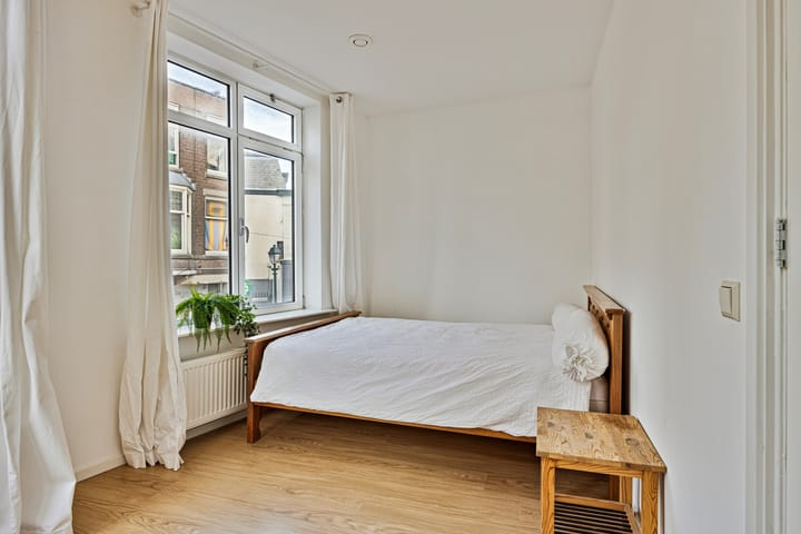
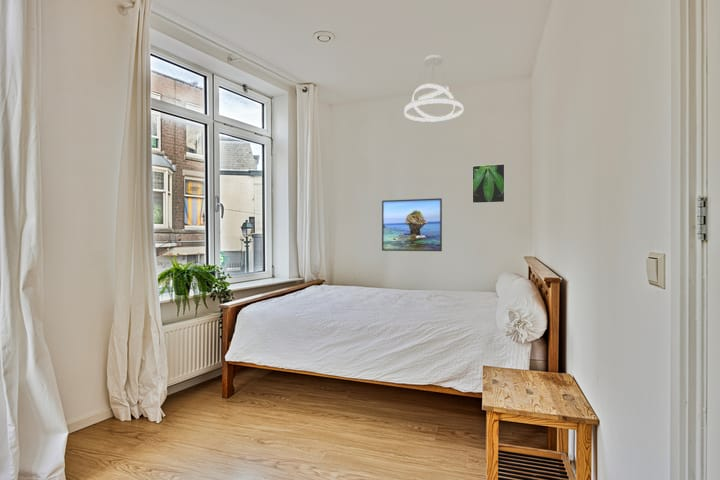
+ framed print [471,163,506,204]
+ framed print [381,197,443,252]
+ pendant light [403,54,464,123]
